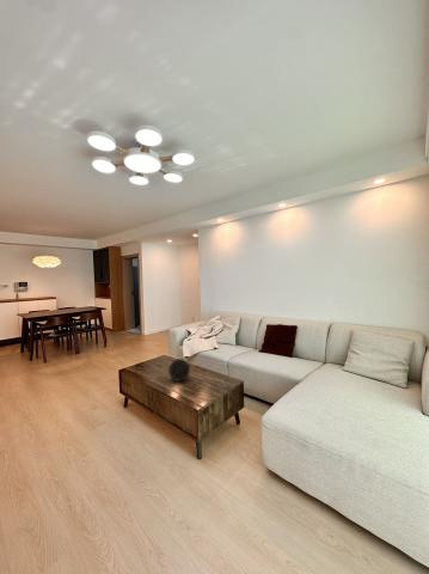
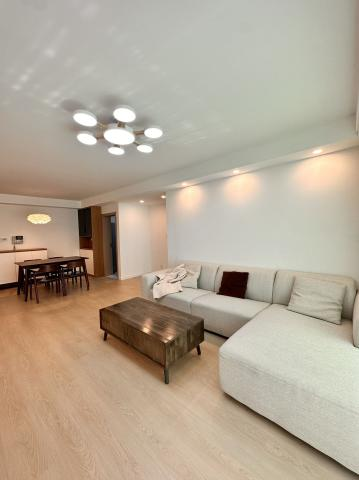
- decorative orb [167,358,191,383]
